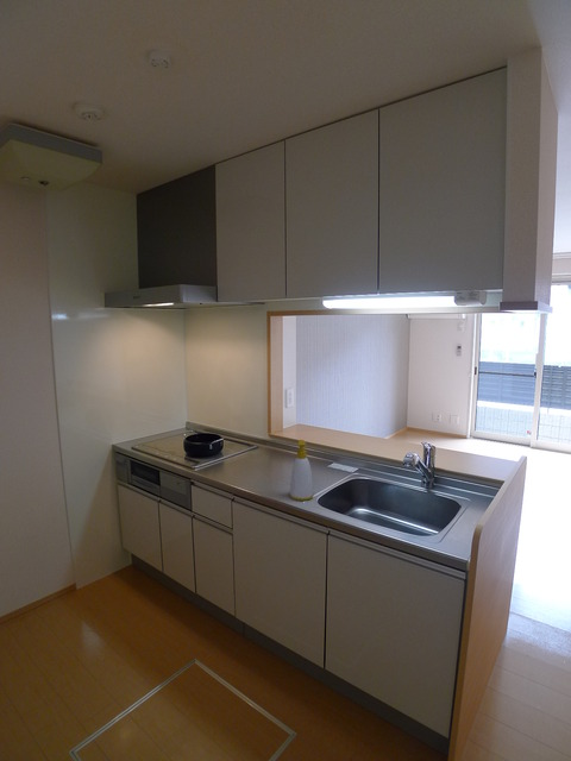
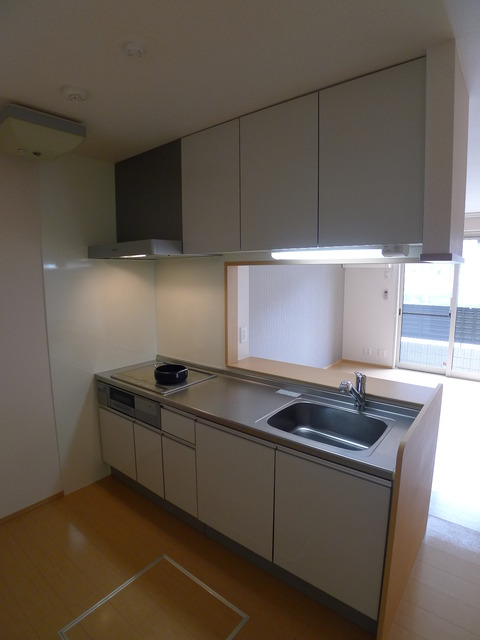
- soap bottle [289,439,314,502]
